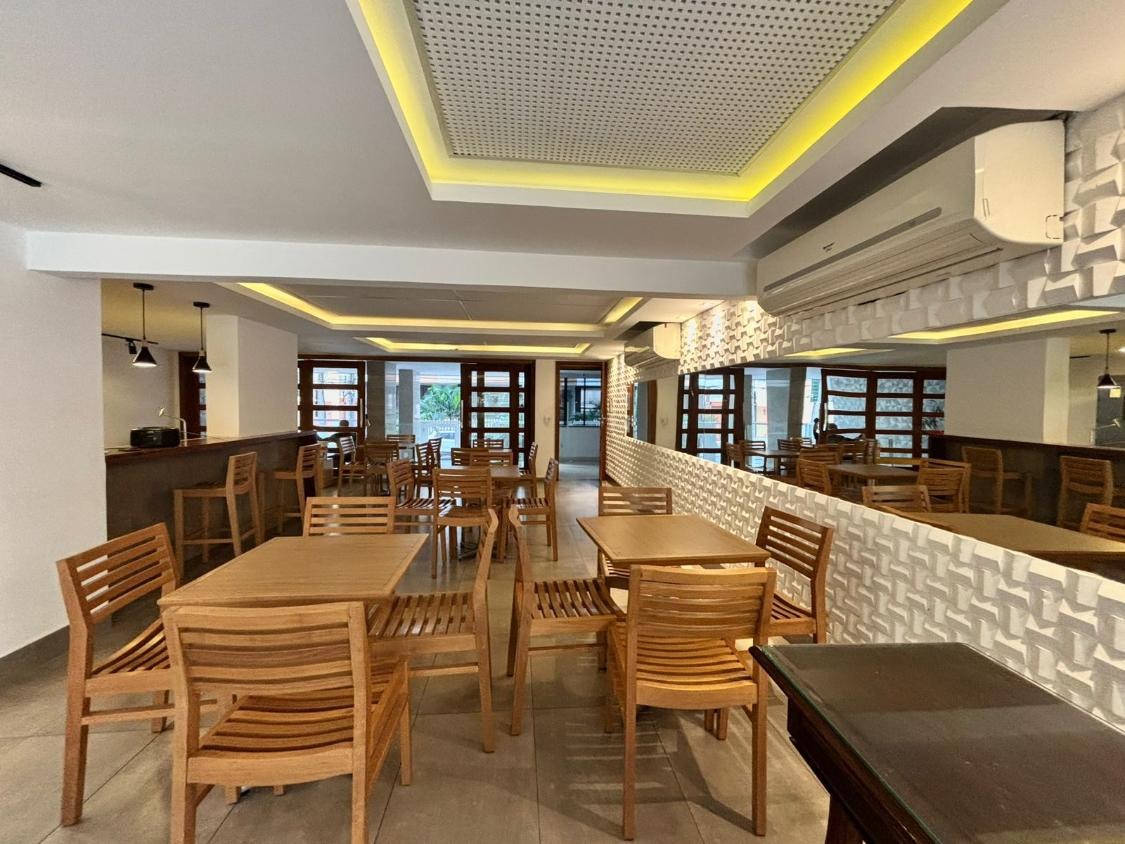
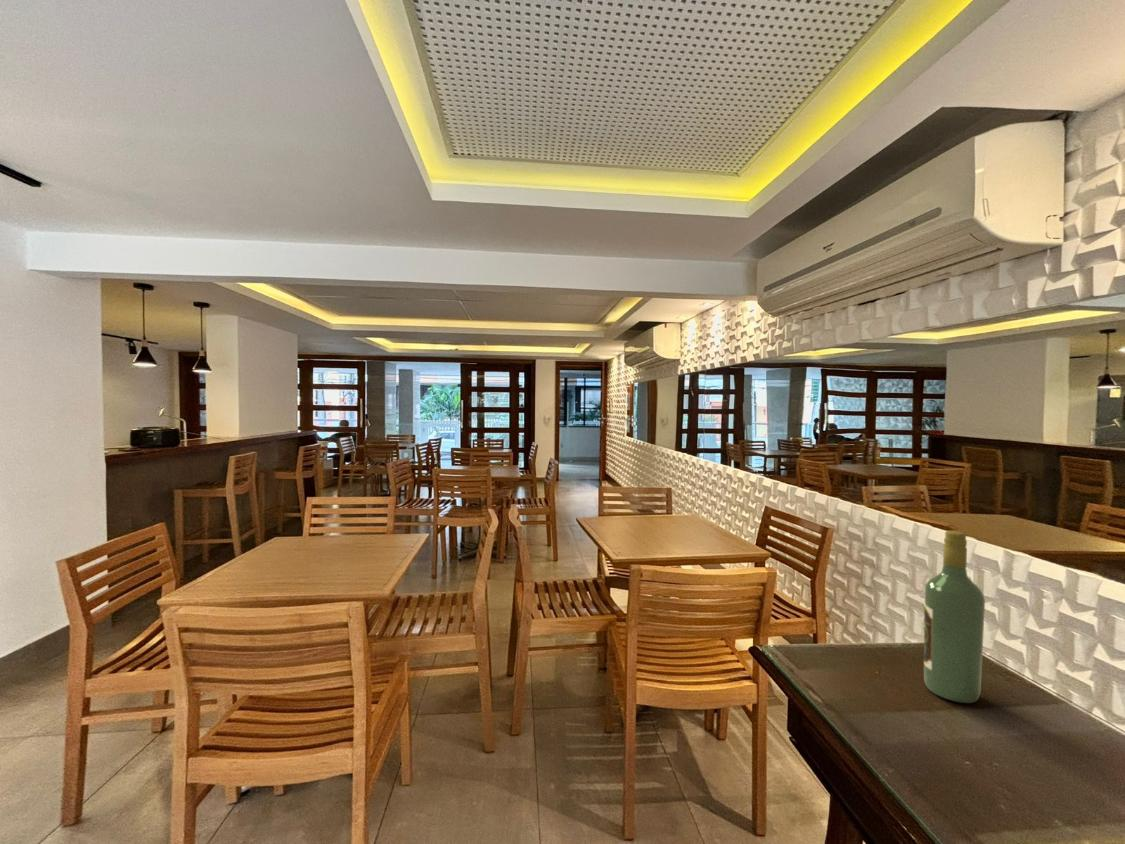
+ wine bottle [923,530,986,704]
